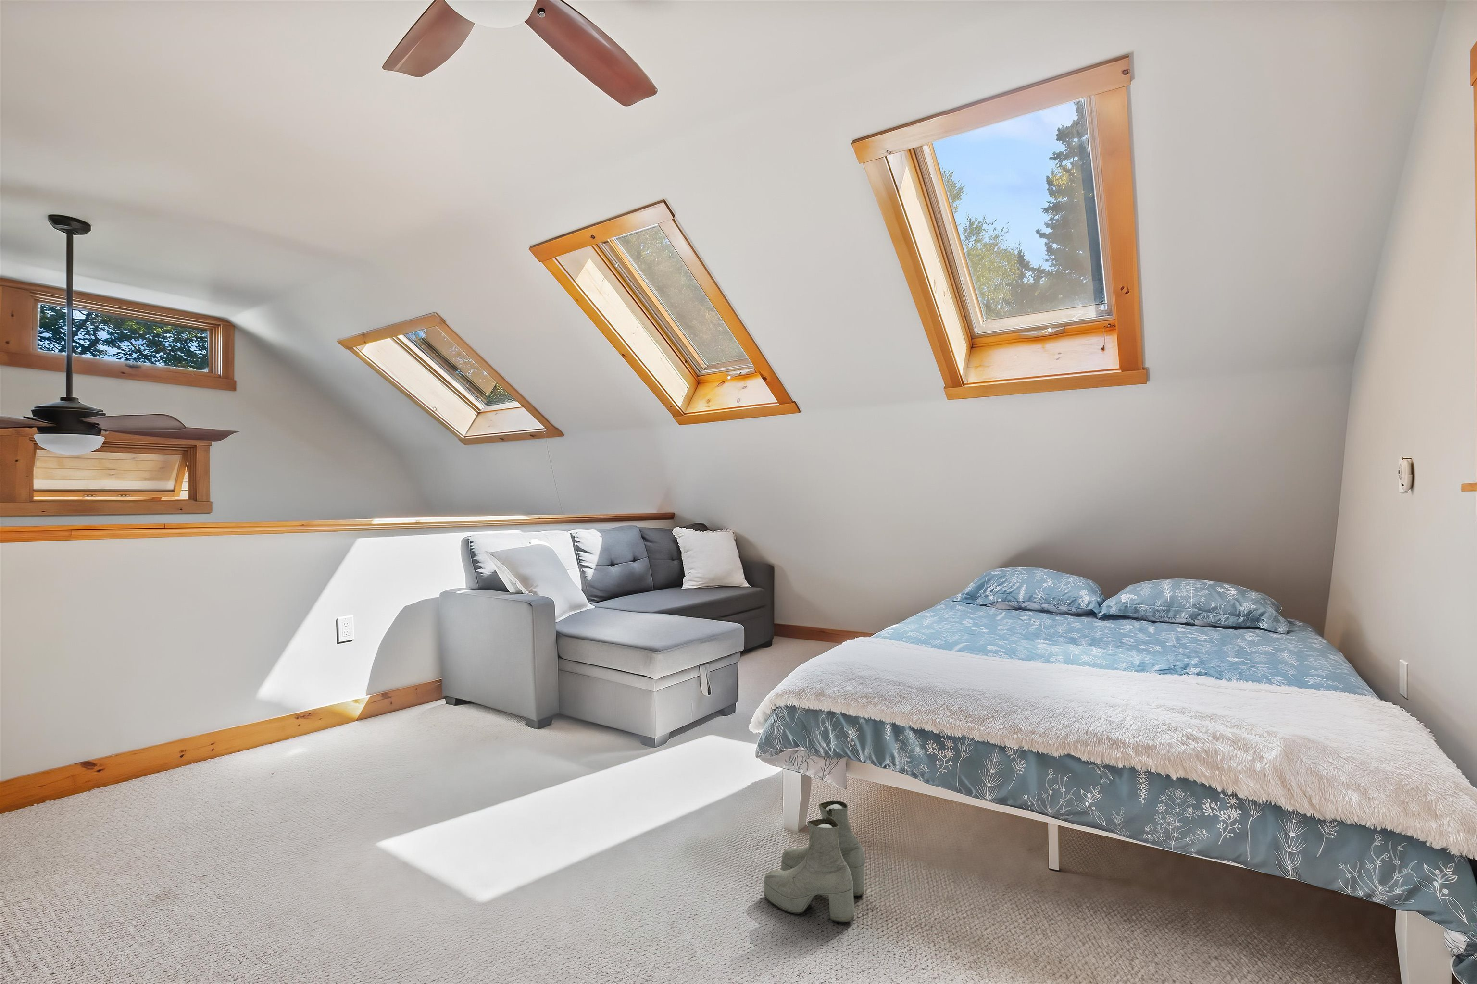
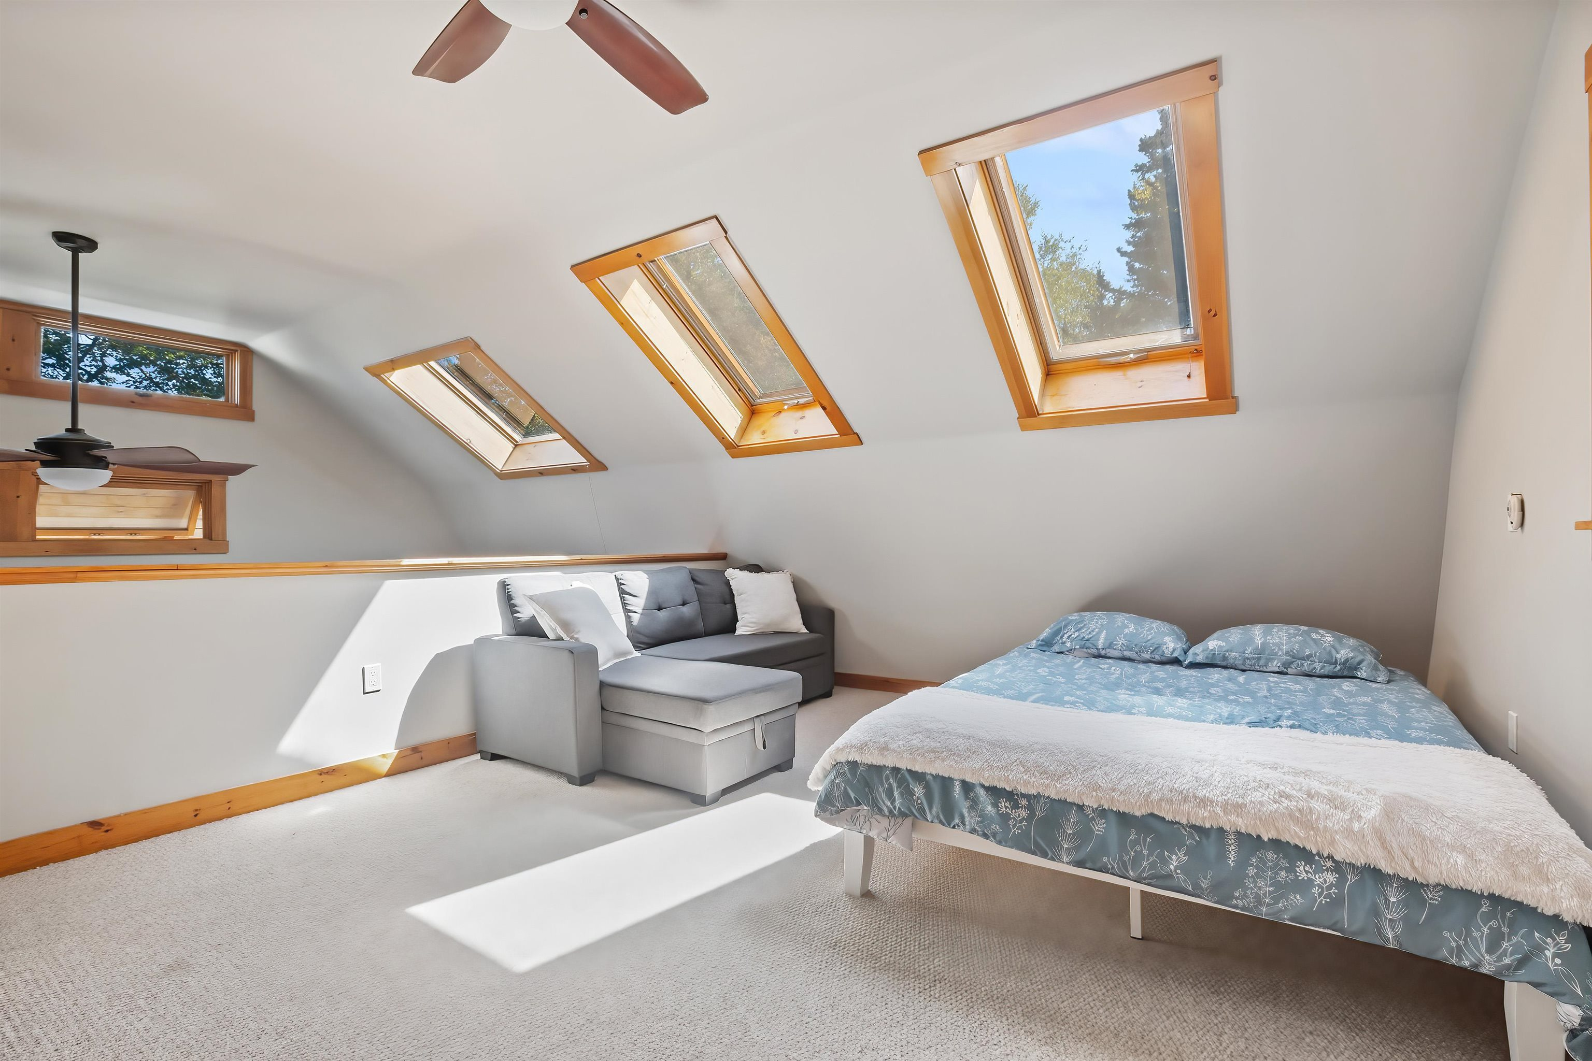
- boots [763,800,866,923]
